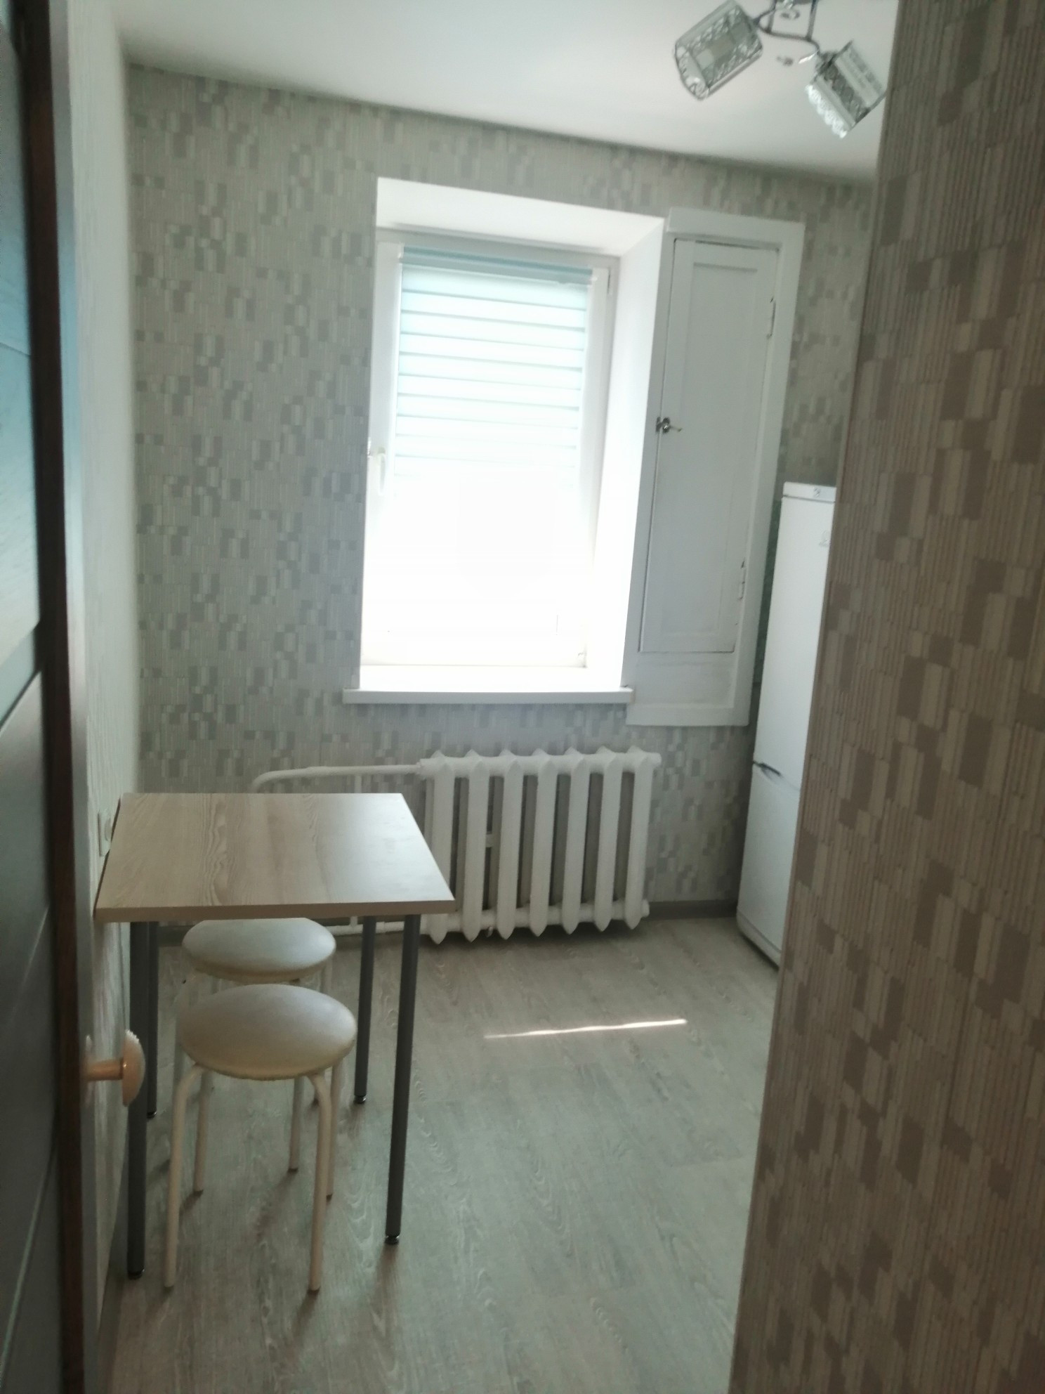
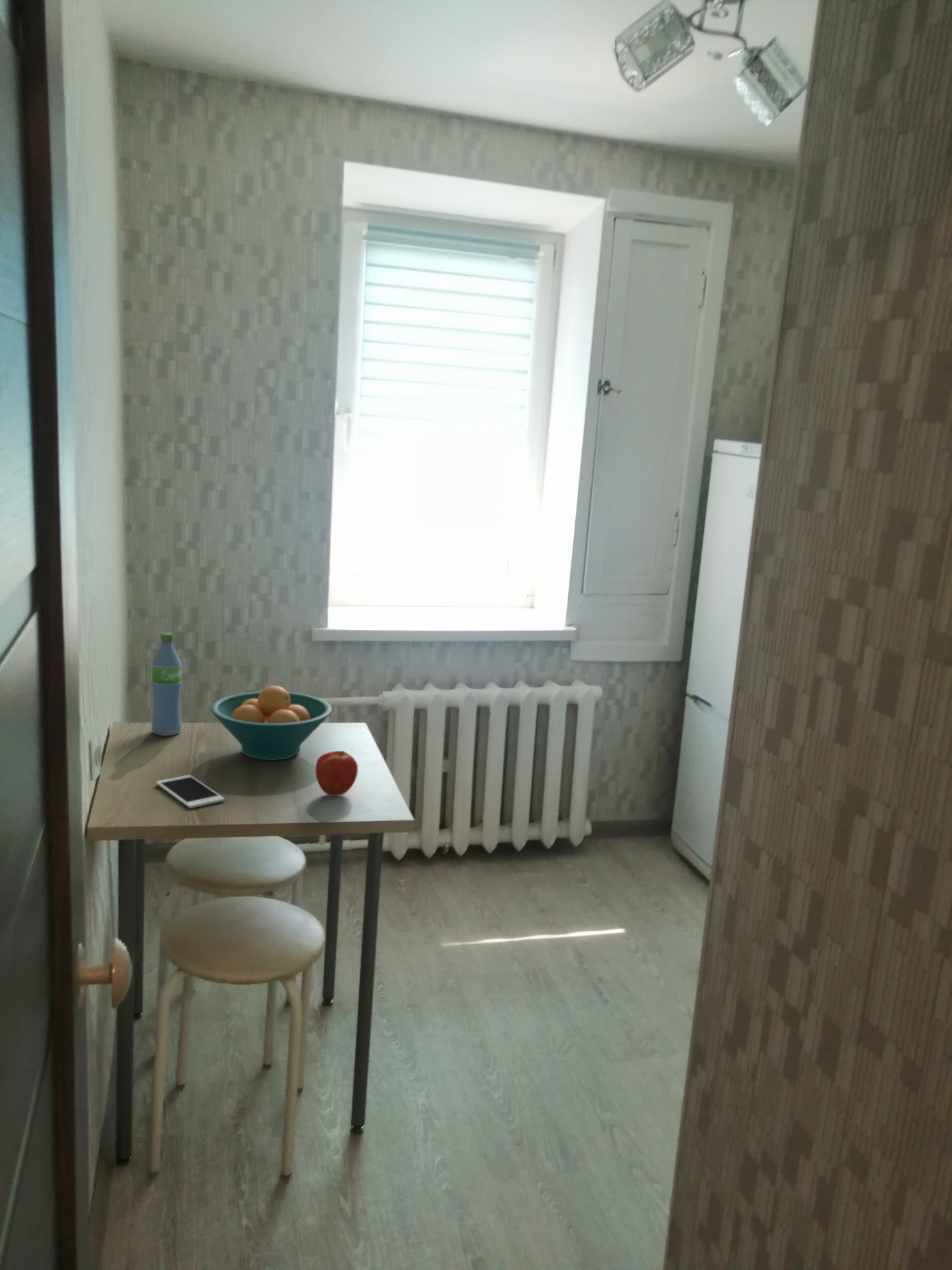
+ water bottle [151,632,182,737]
+ cell phone [155,775,225,809]
+ apple [315,750,358,796]
+ fruit bowl [210,685,333,761]
